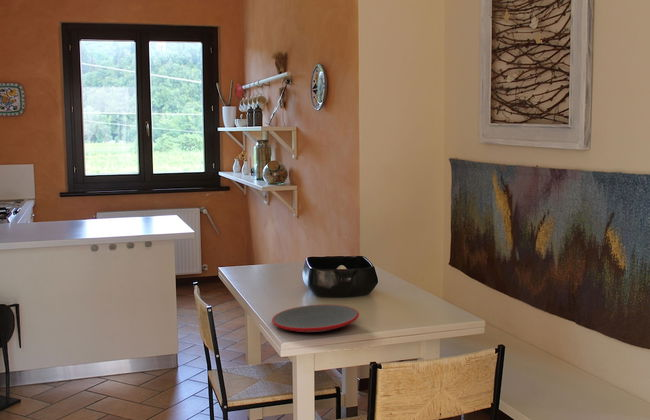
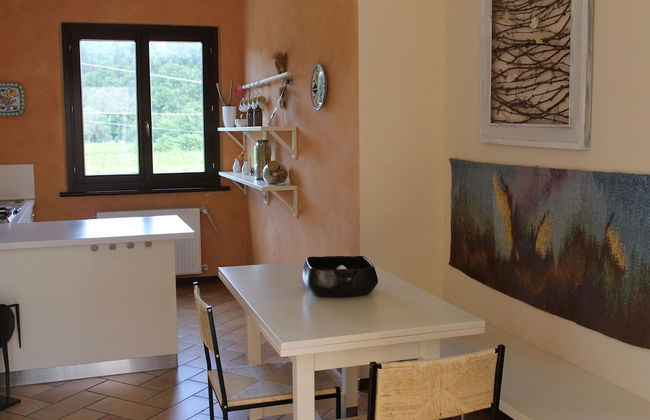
- plate [271,303,360,333]
